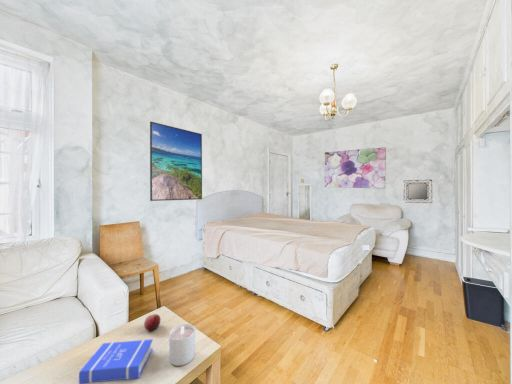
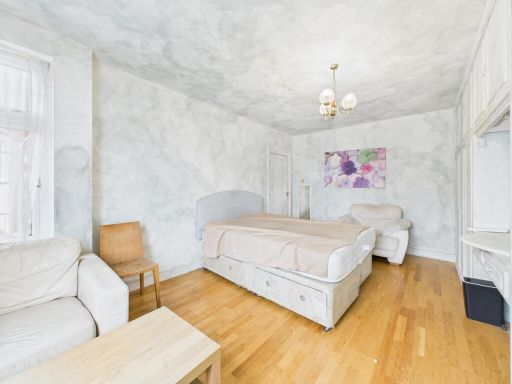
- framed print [149,121,203,202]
- apple [143,313,161,332]
- home mirror [403,179,433,204]
- book [78,338,154,384]
- candle [168,323,196,367]
